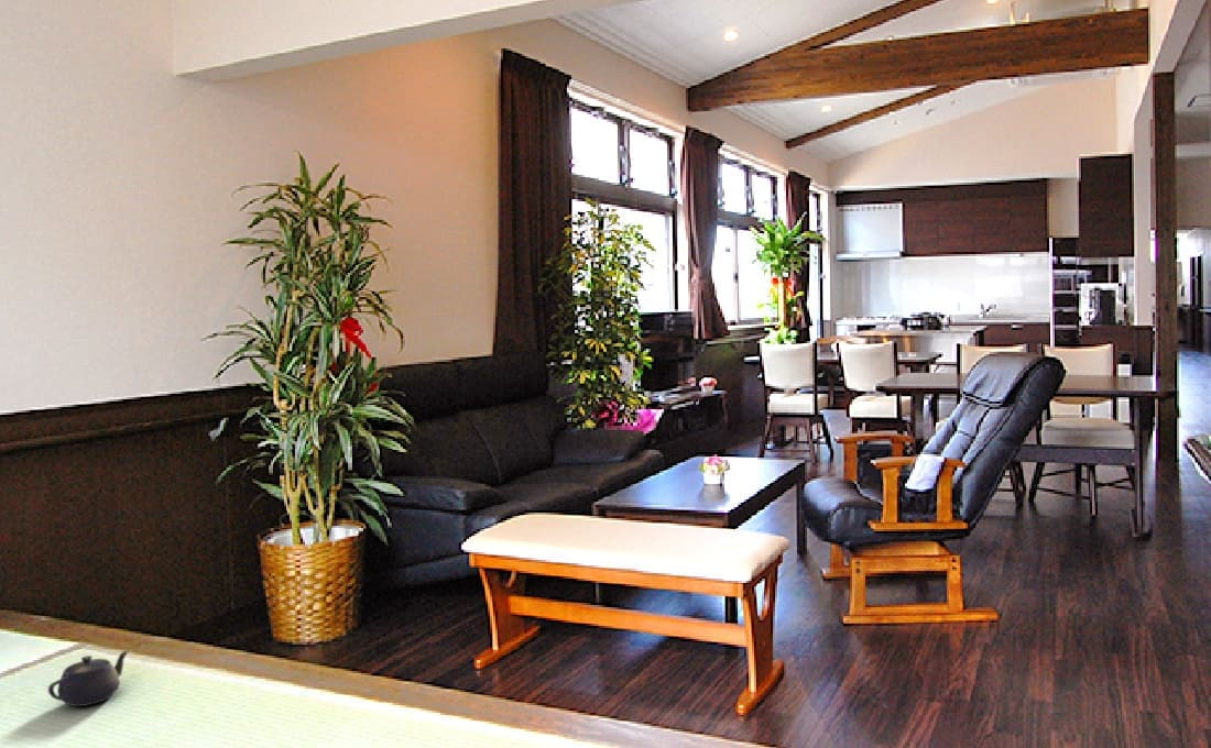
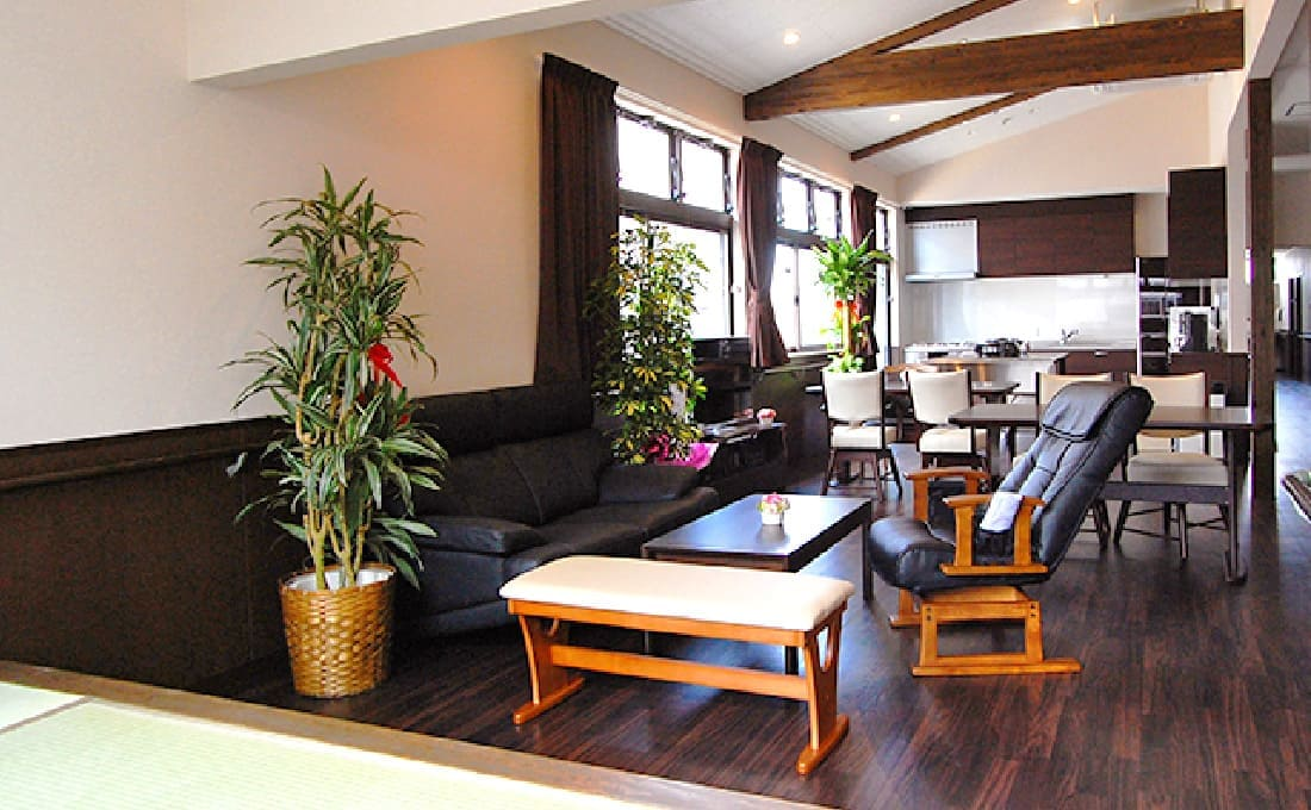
- teapot [46,649,130,707]
